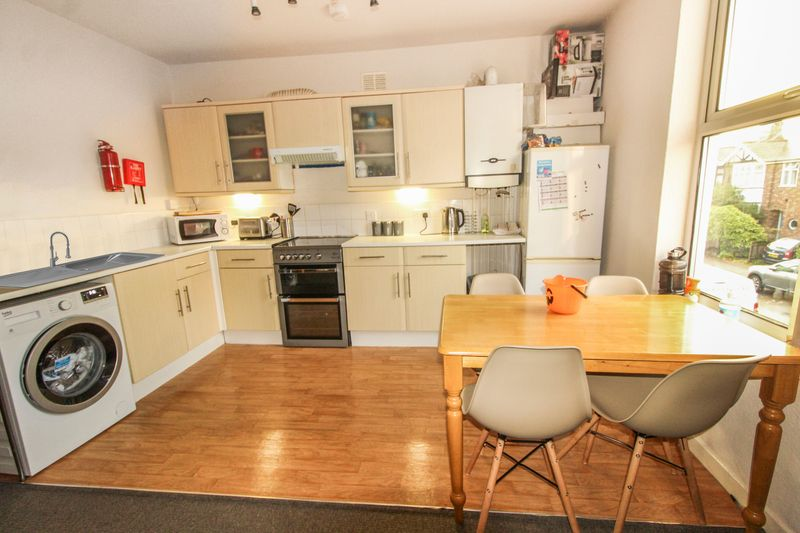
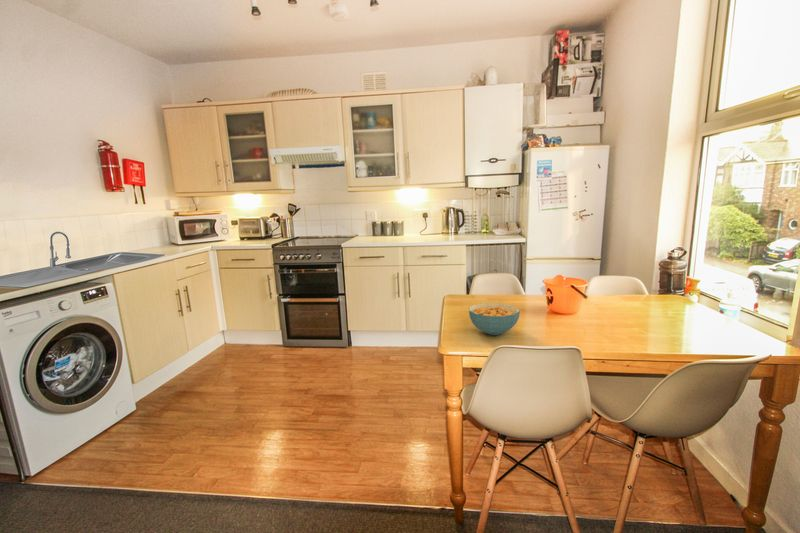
+ cereal bowl [468,302,521,336]
